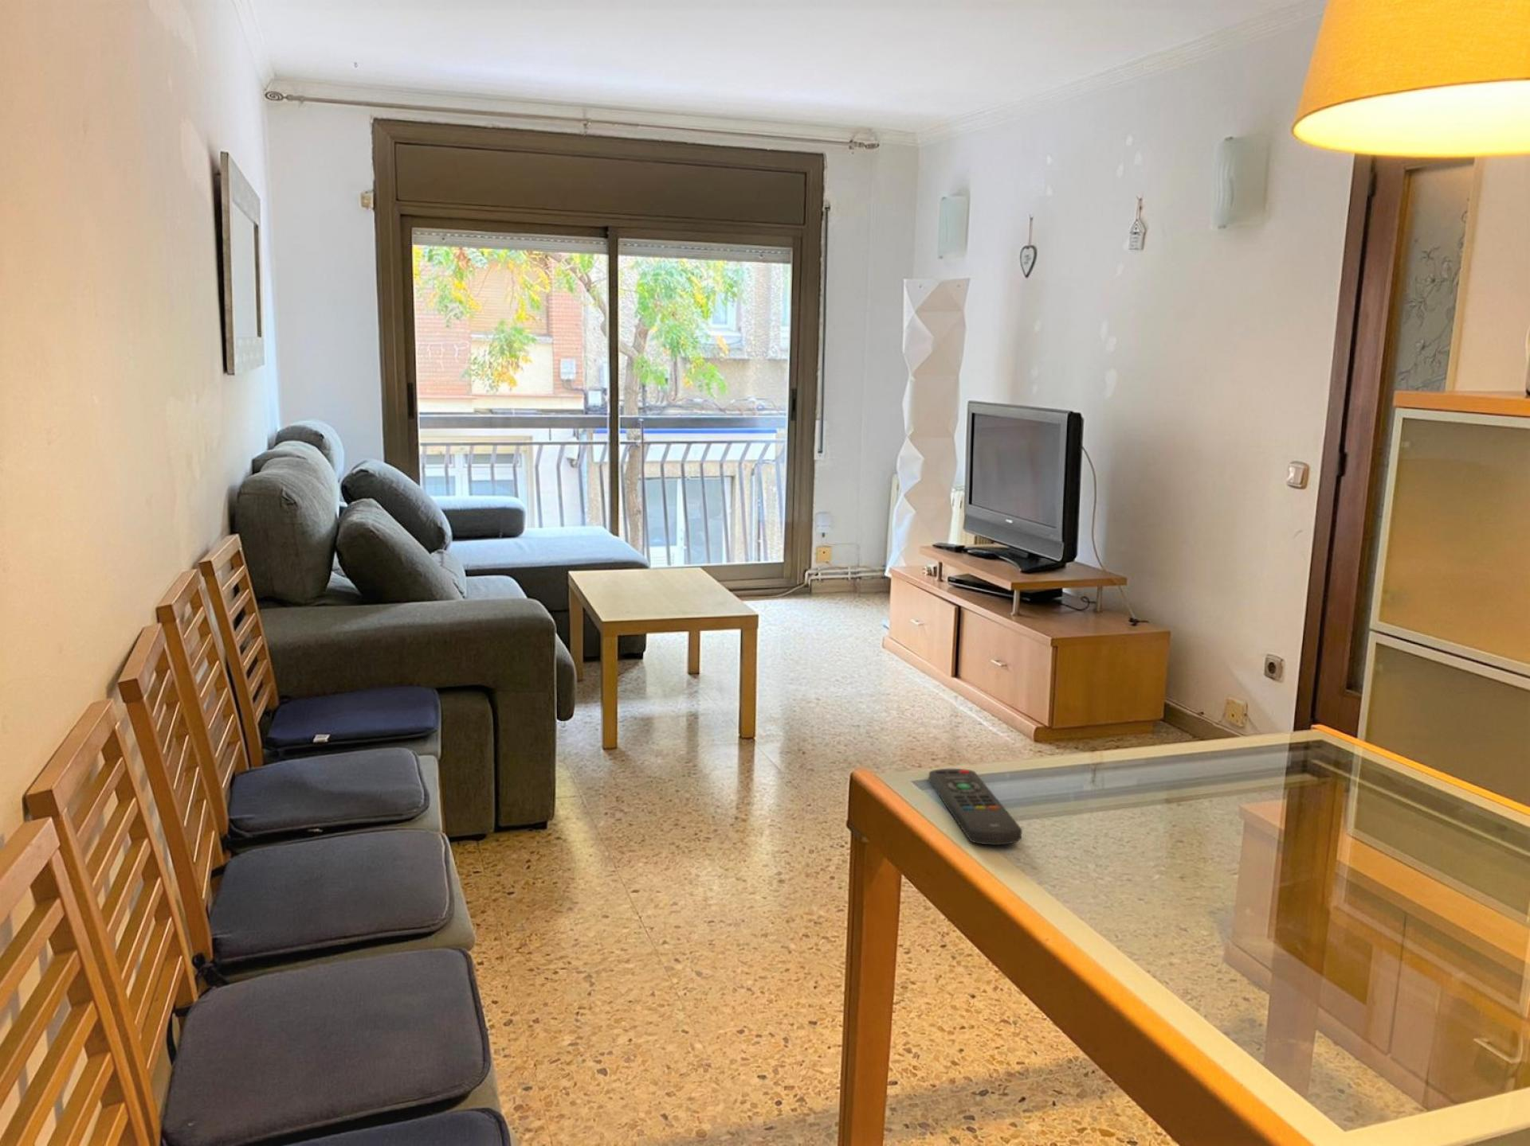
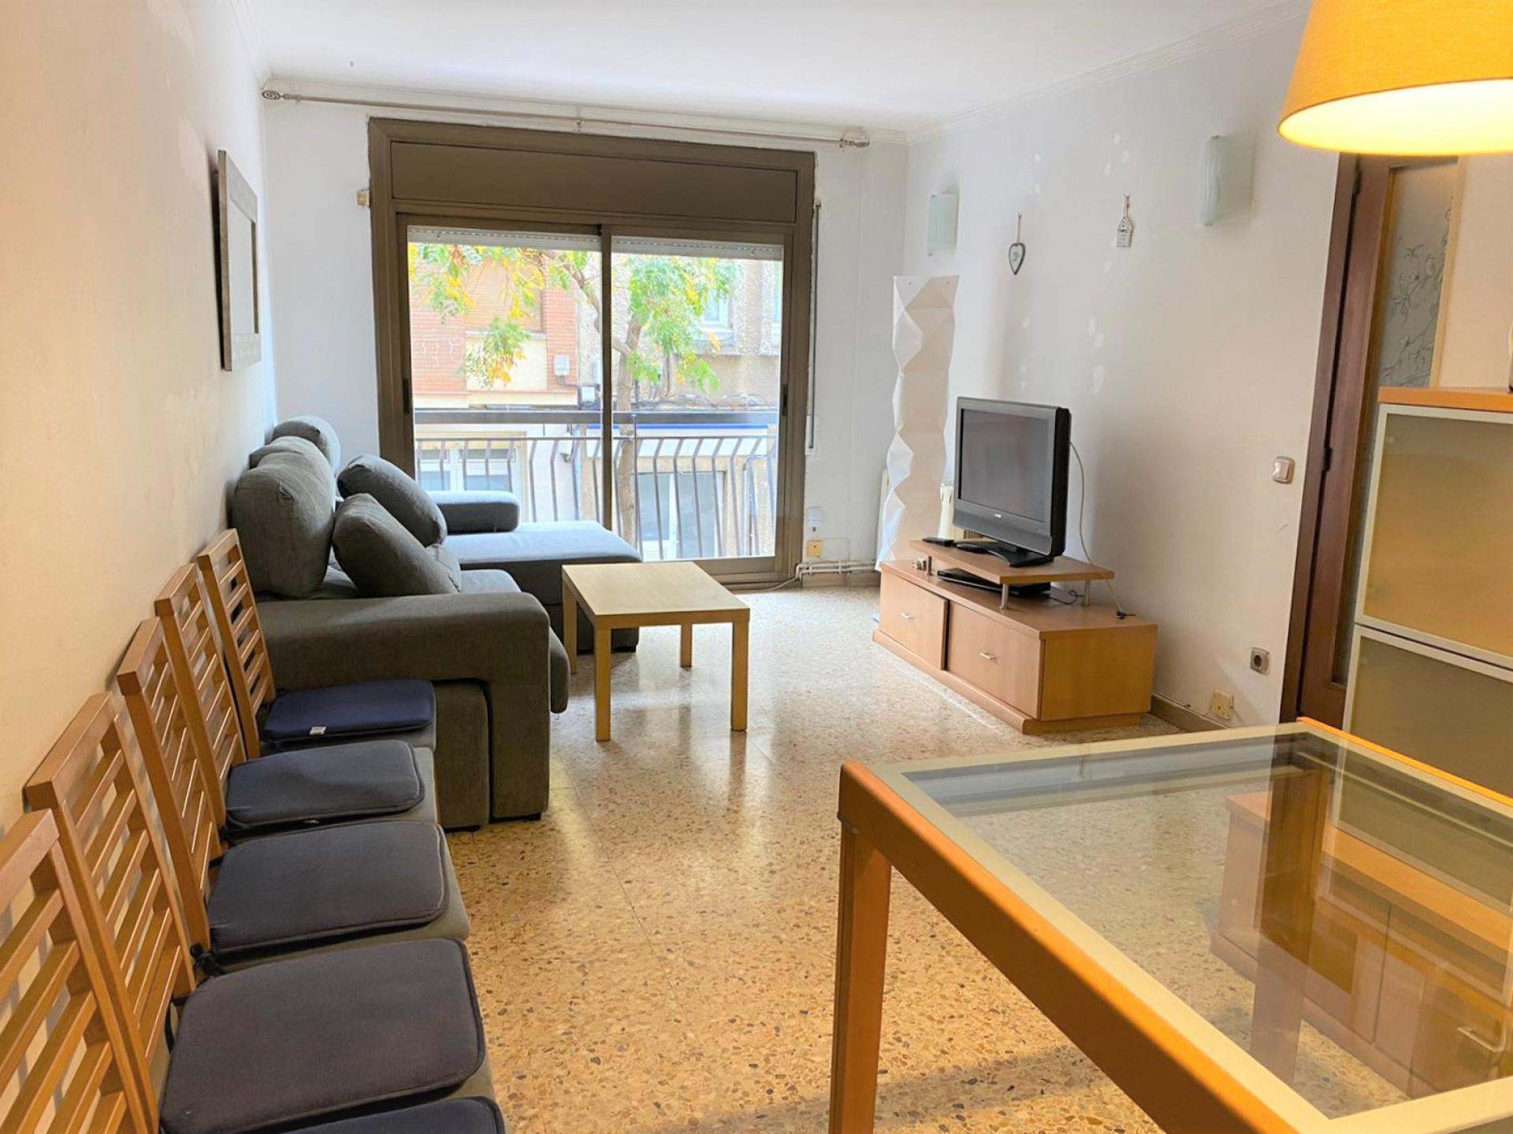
- remote control [928,768,1023,846]
